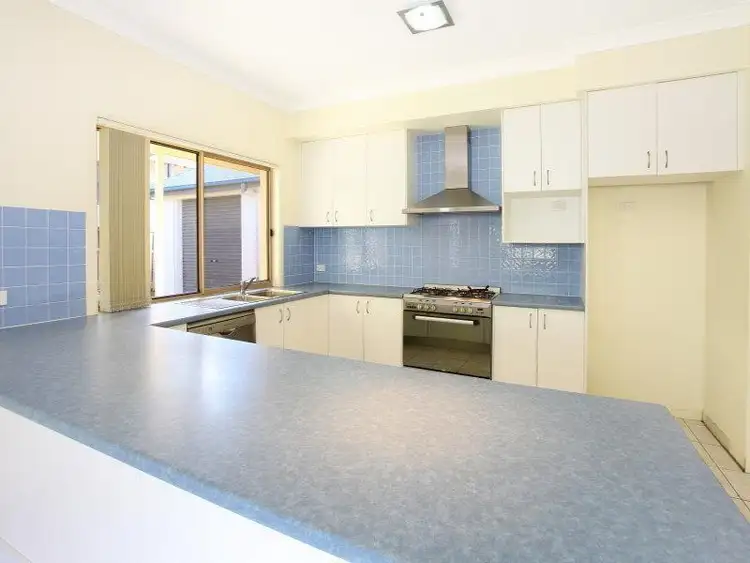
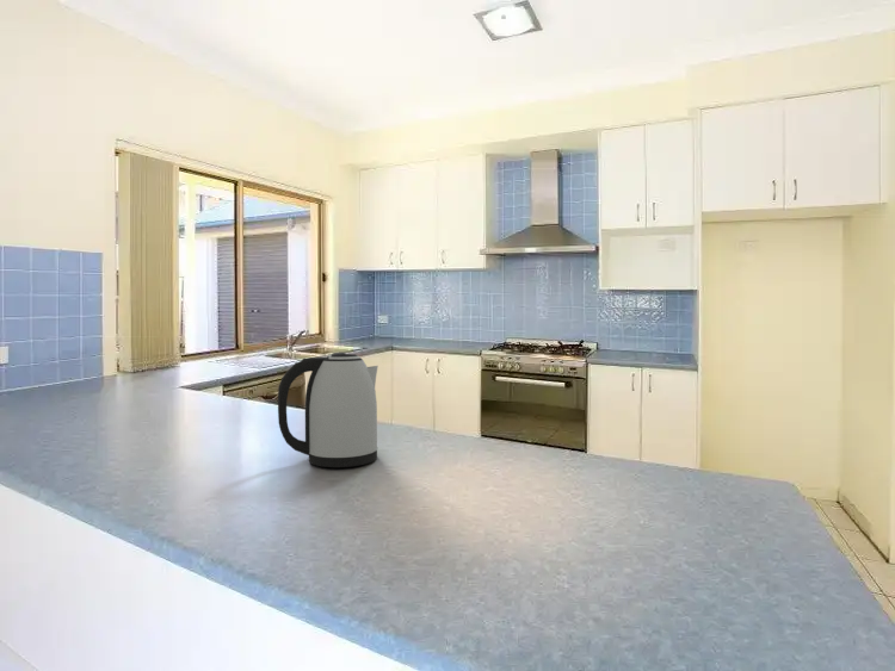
+ kettle [277,352,379,468]
